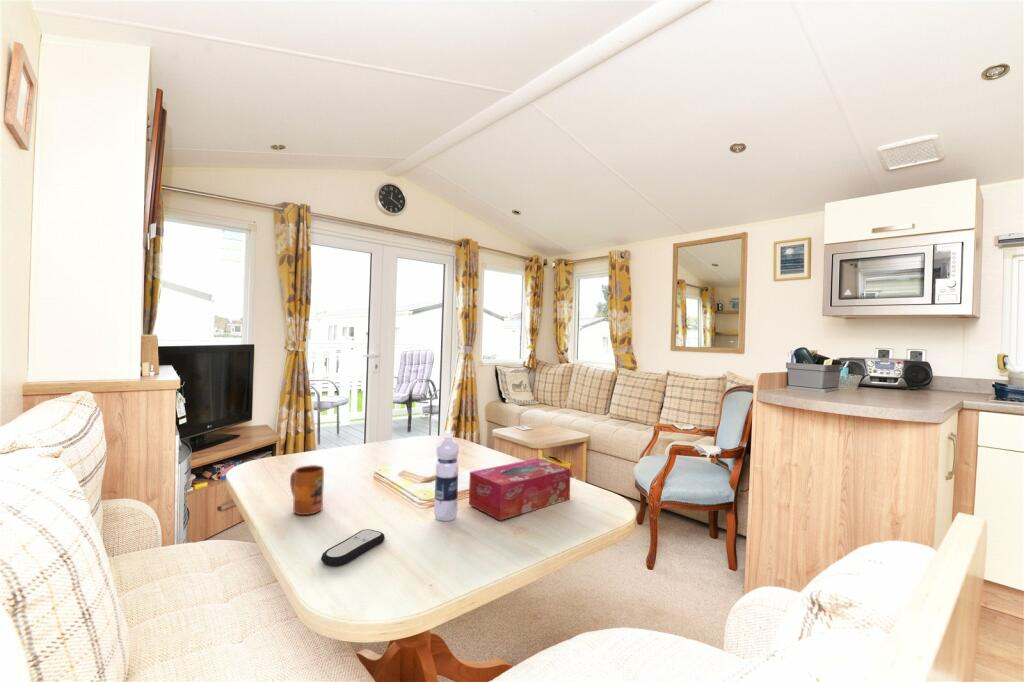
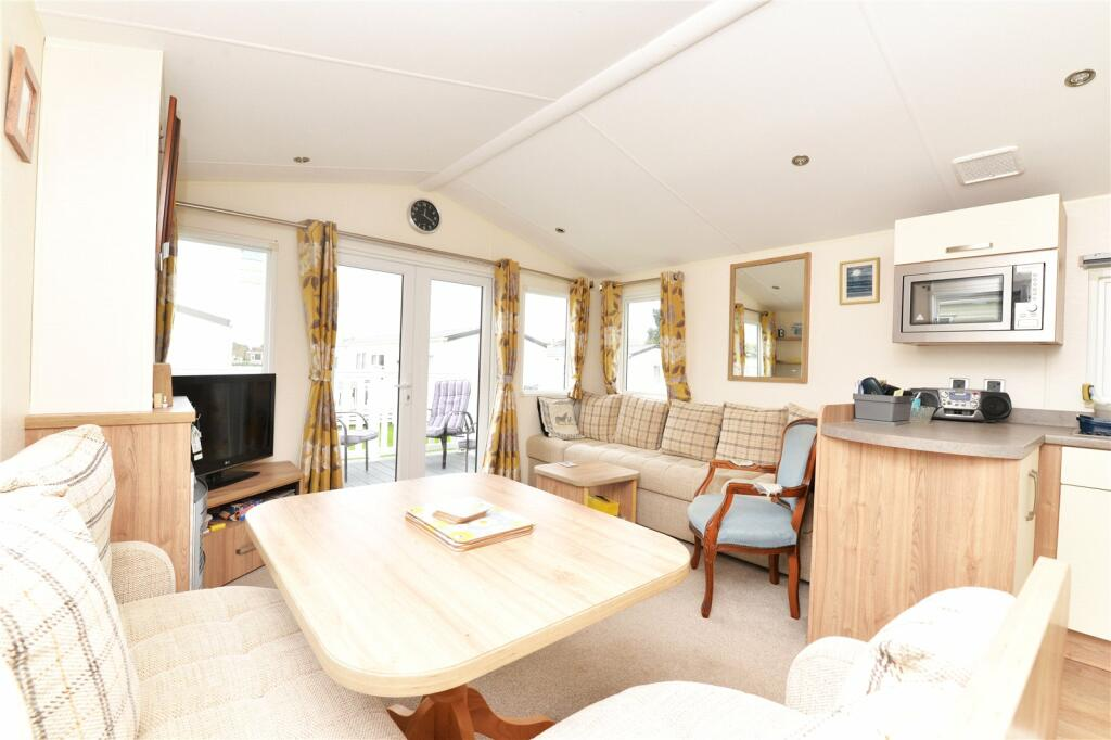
- water bottle [433,432,460,522]
- remote control [320,528,386,567]
- tissue box [468,457,572,521]
- mug [289,464,325,516]
